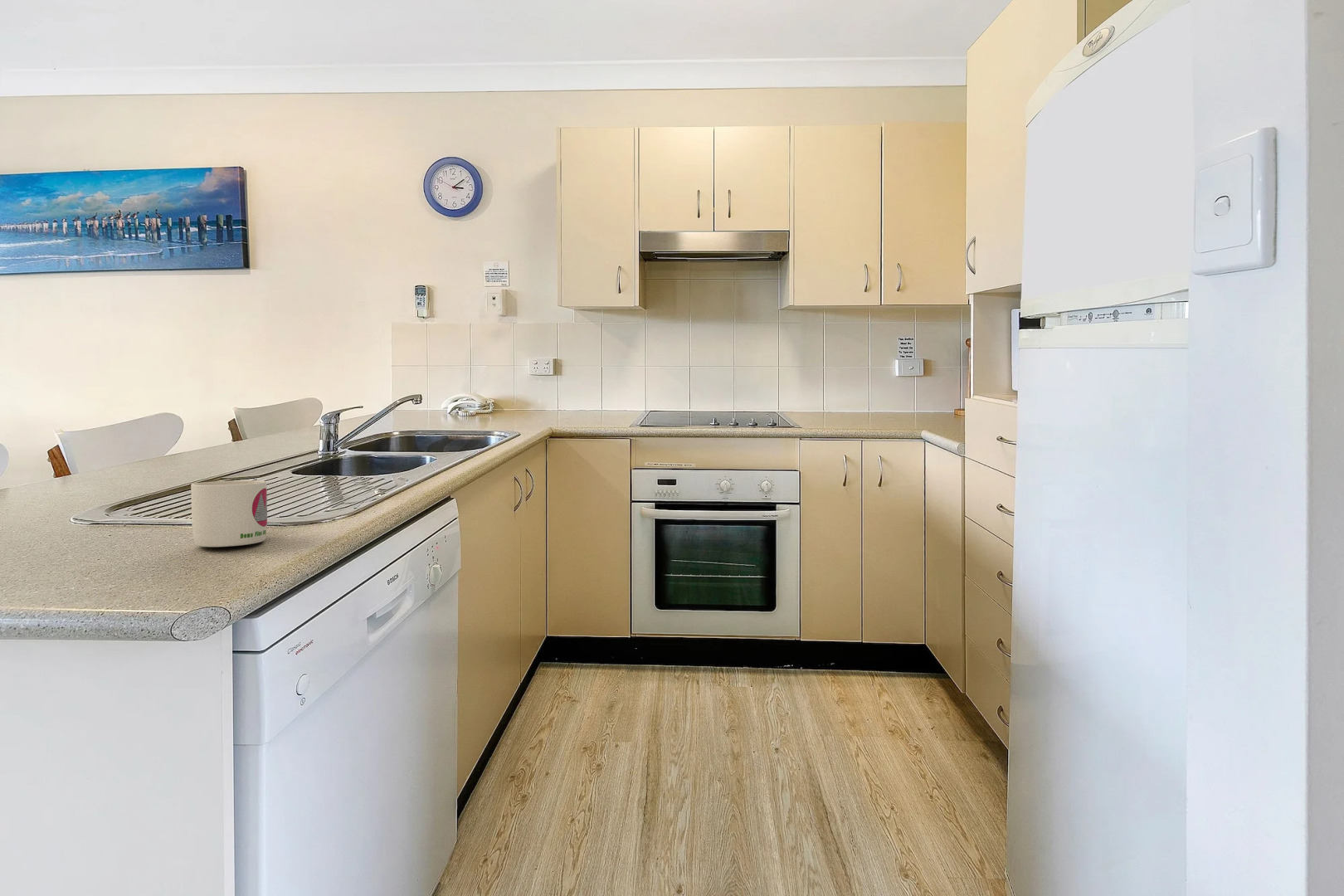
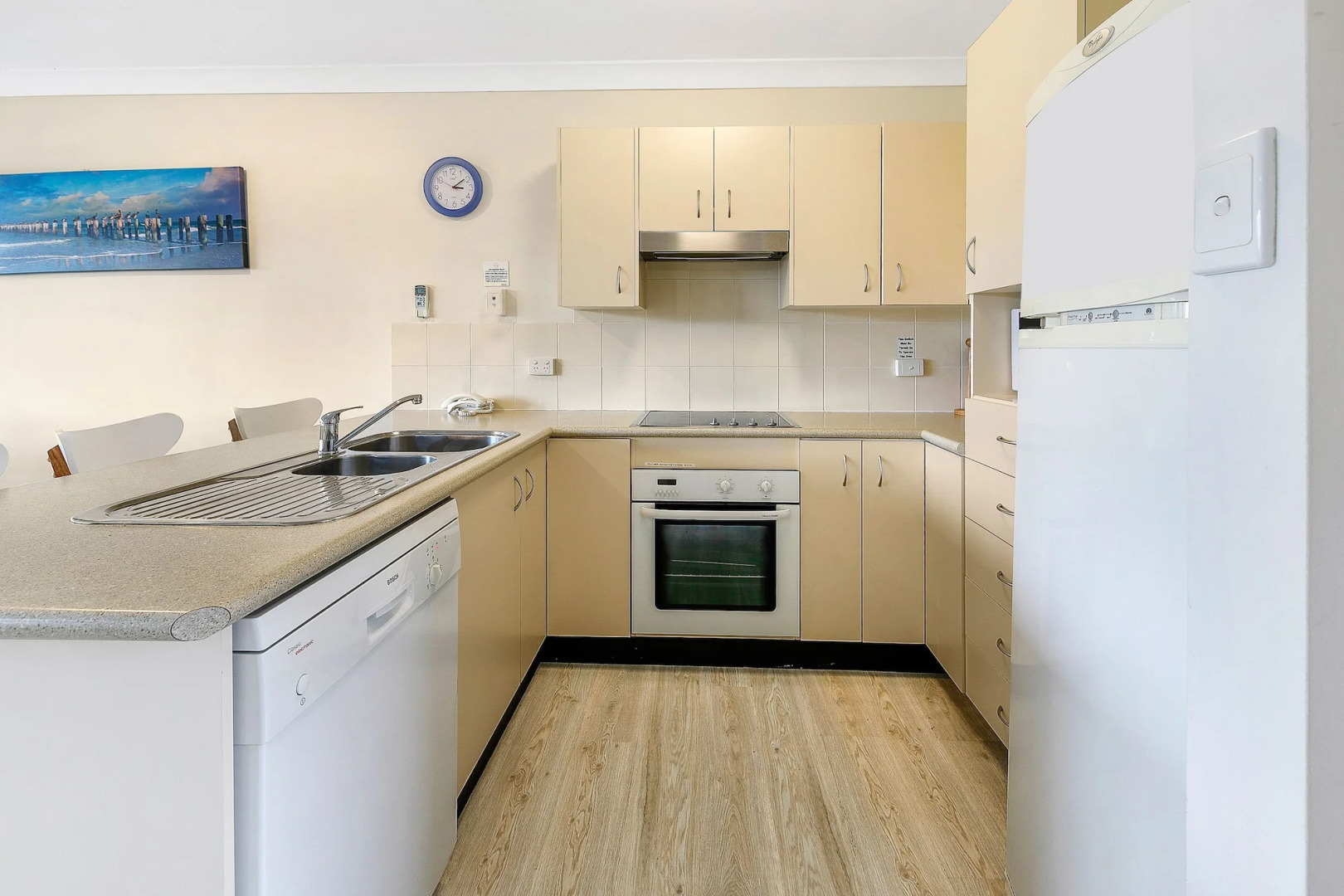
- mug [190,480,268,548]
